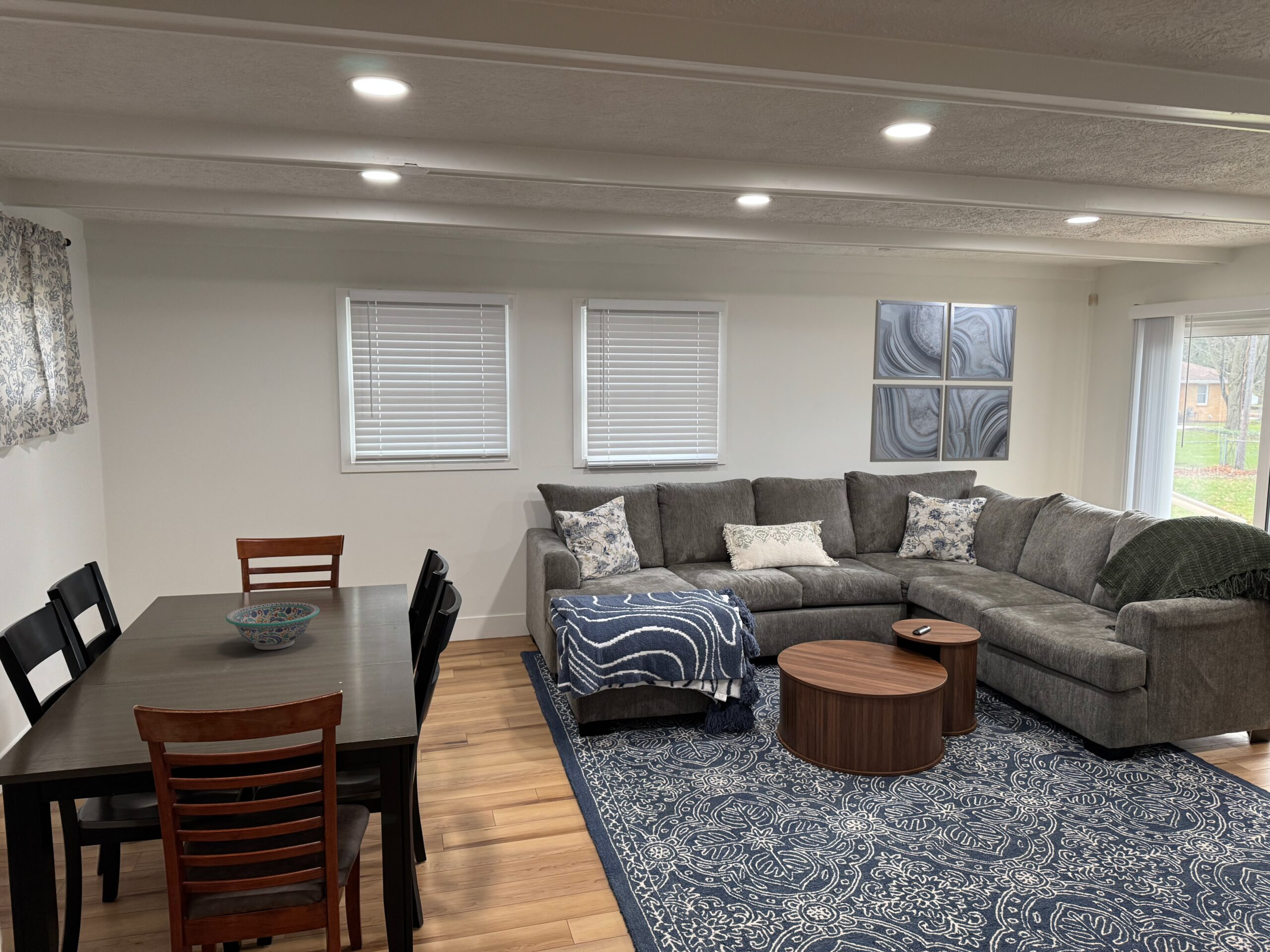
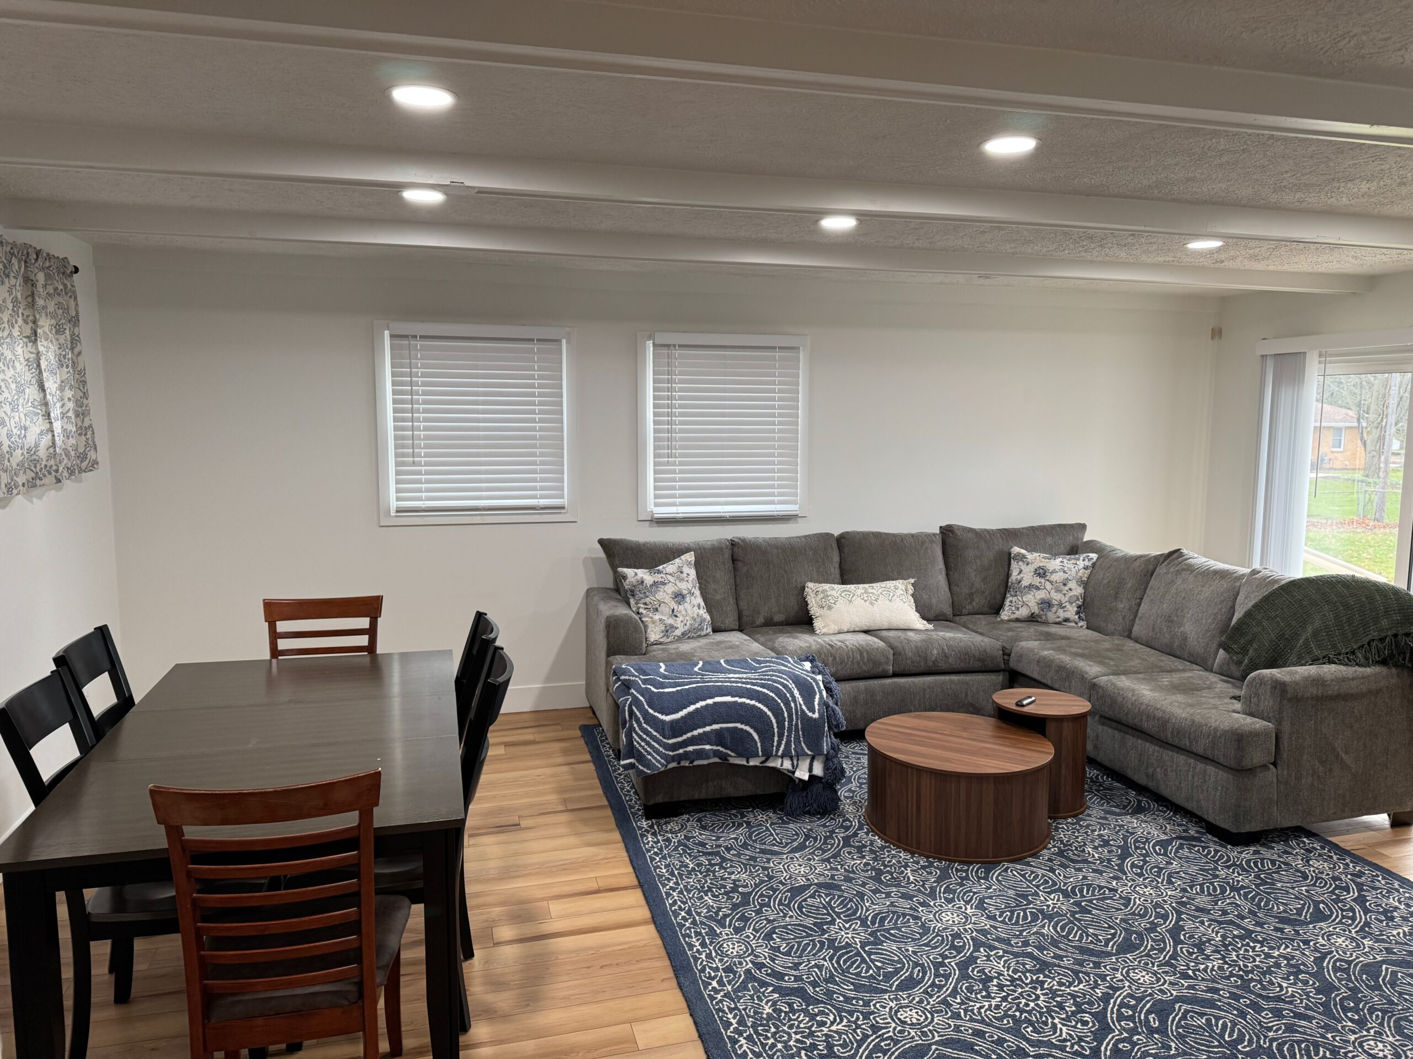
- decorative bowl [225,601,320,651]
- wall art [869,299,1017,463]
